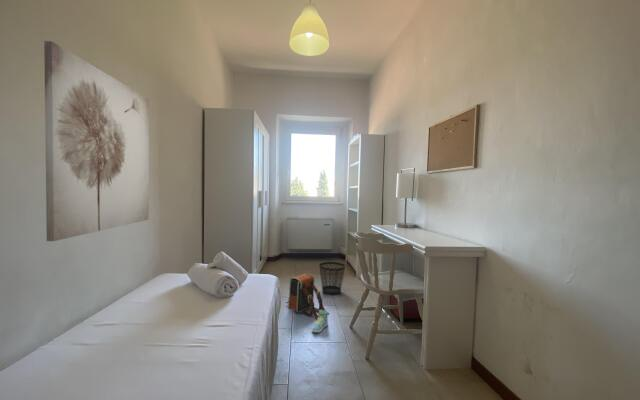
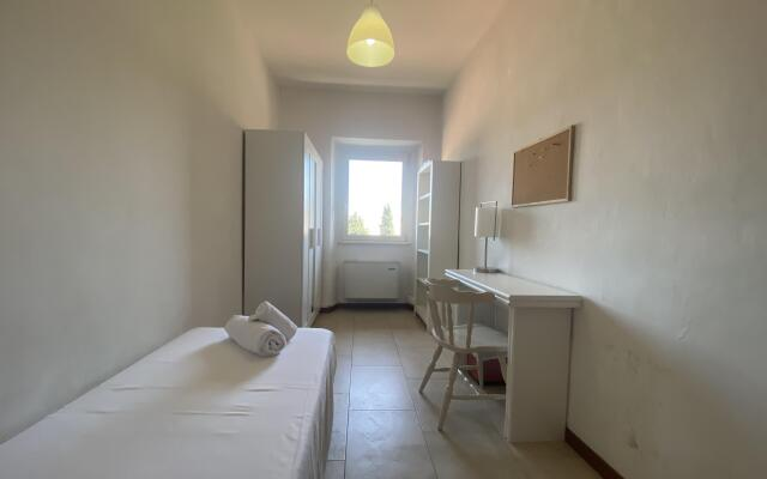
- wastebasket [318,261,346,295]
- backpack [285,272,330,320]
- sneaker [311,309,329,334]
- wall art [43,40,150,242]
